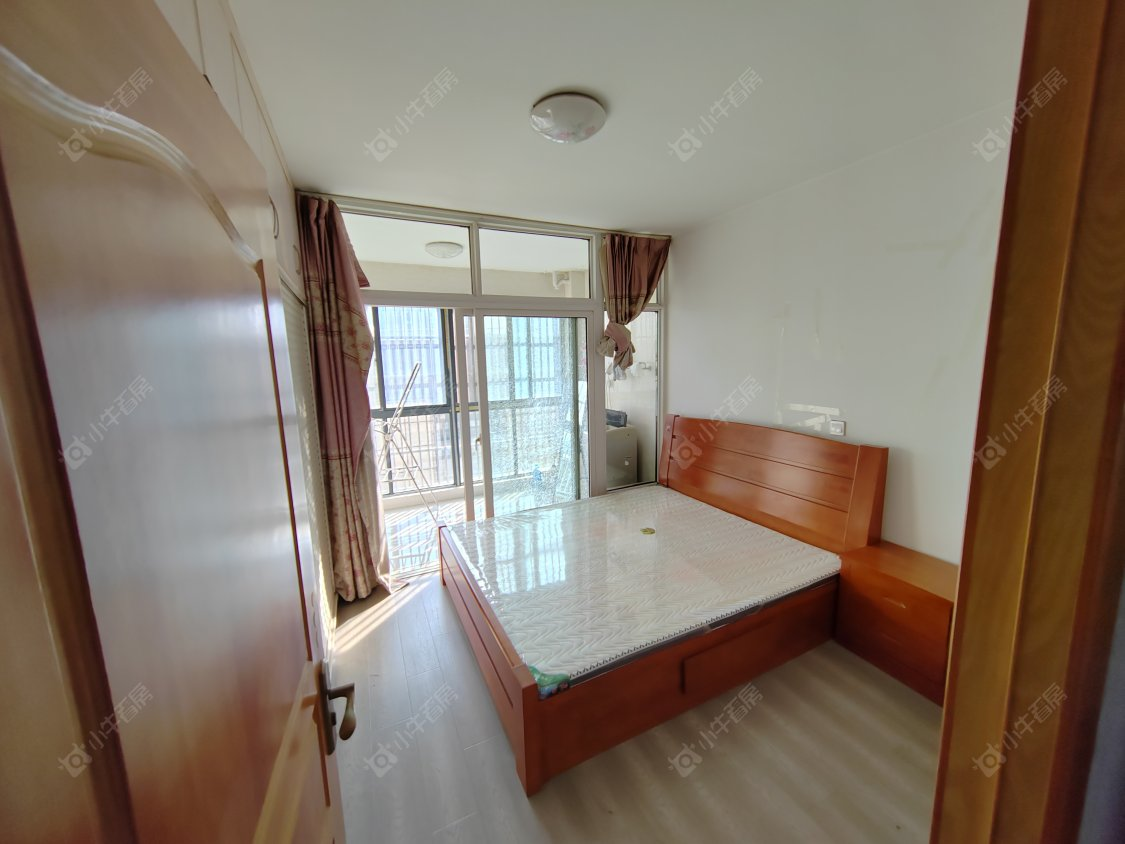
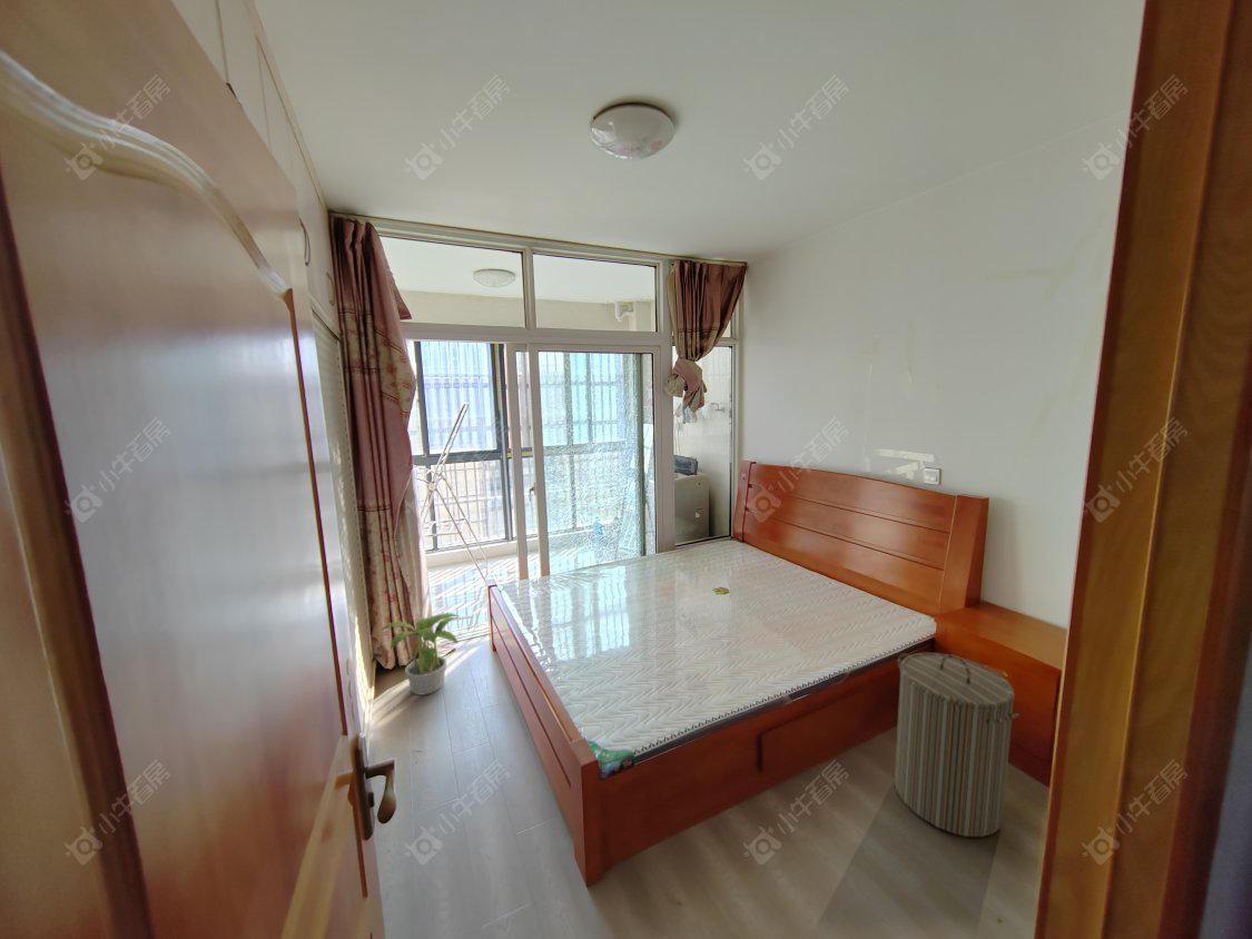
+ laundry hamper [894,652,1021,838]
+ potted plant [379,612,460,696]
